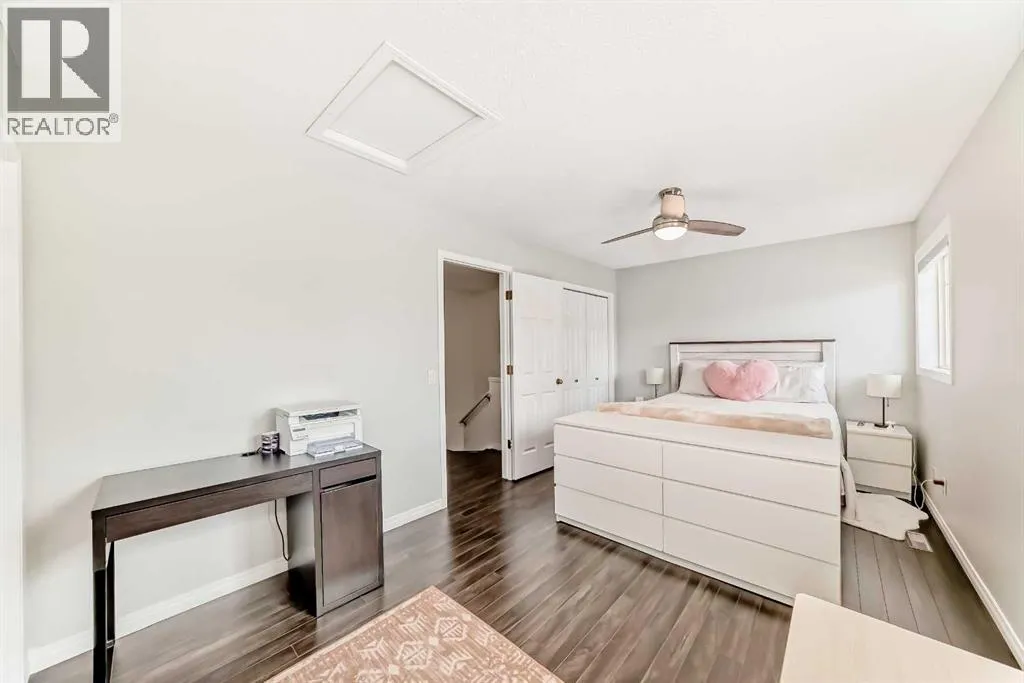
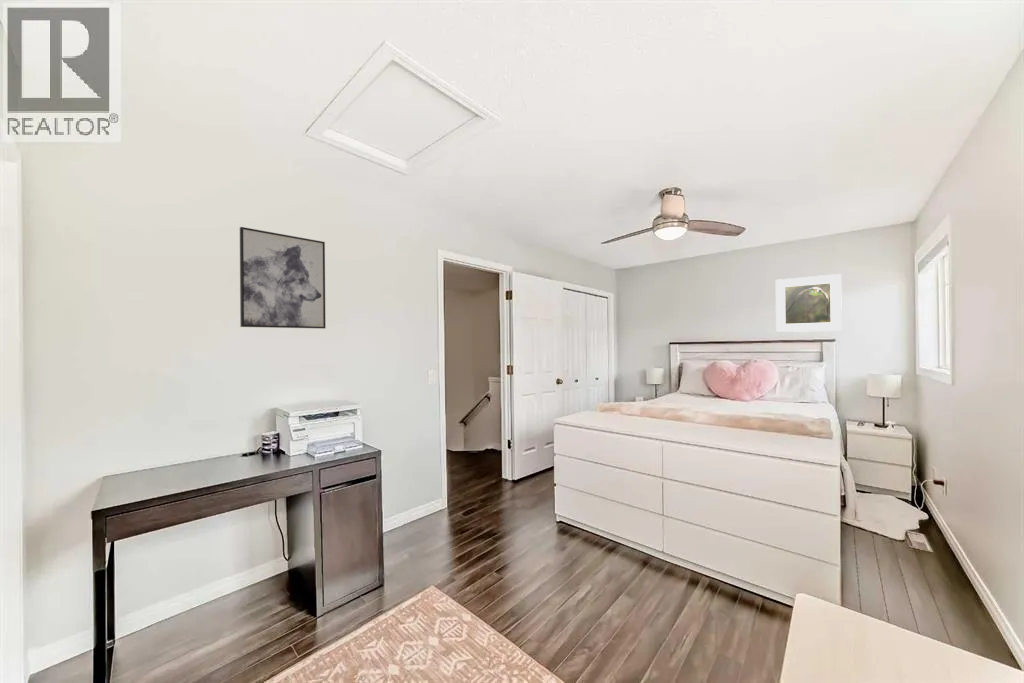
+ wall art [239,226,327,329]
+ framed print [775,273,843,333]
